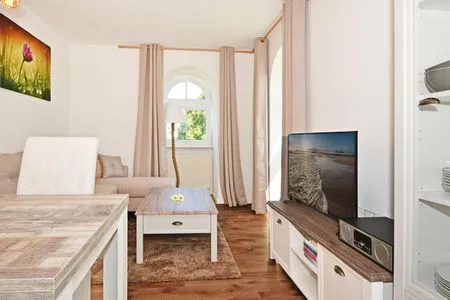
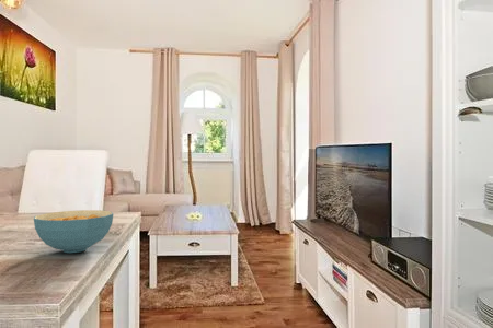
+ cereal bowl [33,209,114,254]
